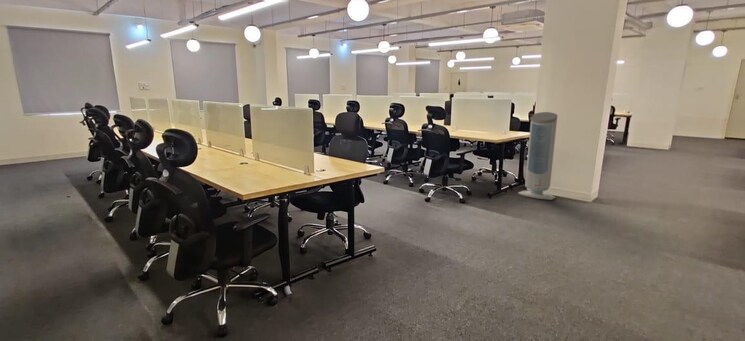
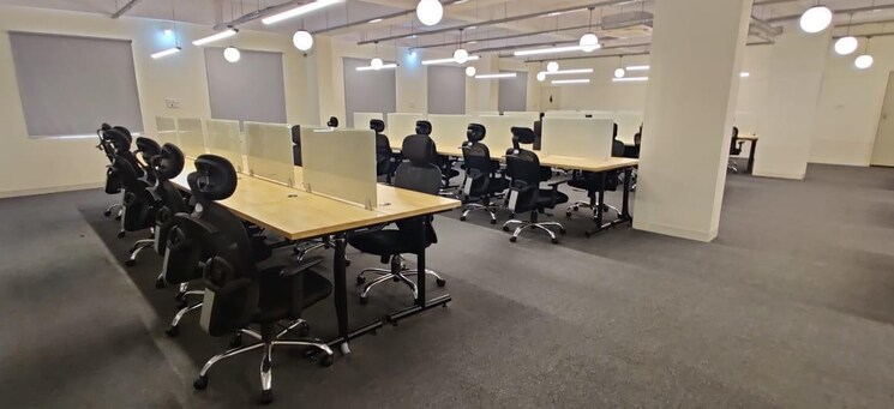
- air purifier [517,111,558,201]
